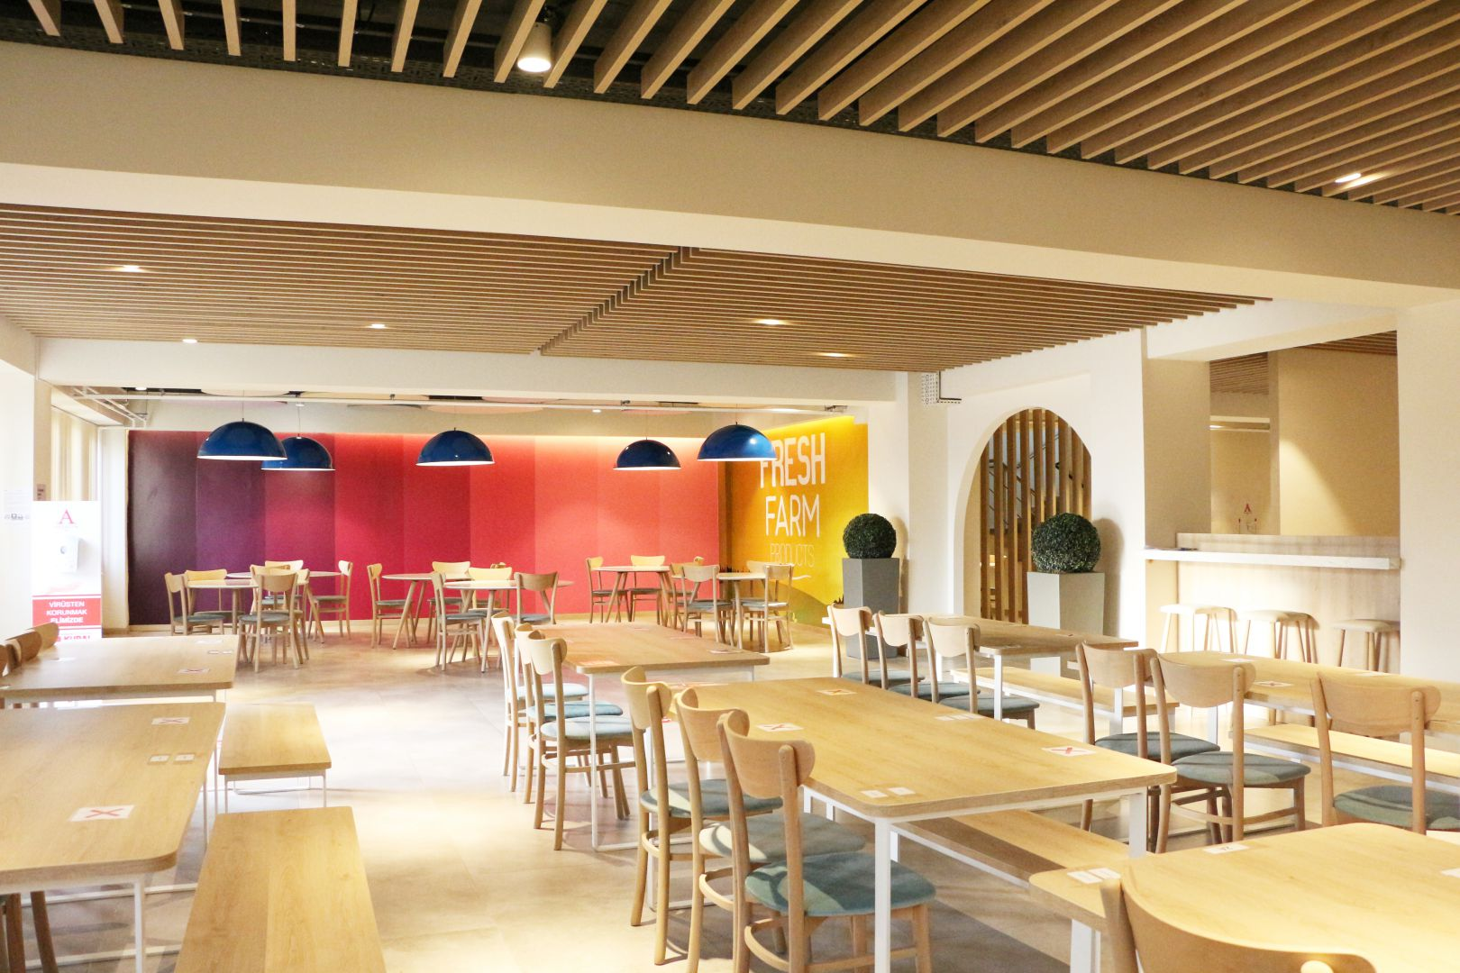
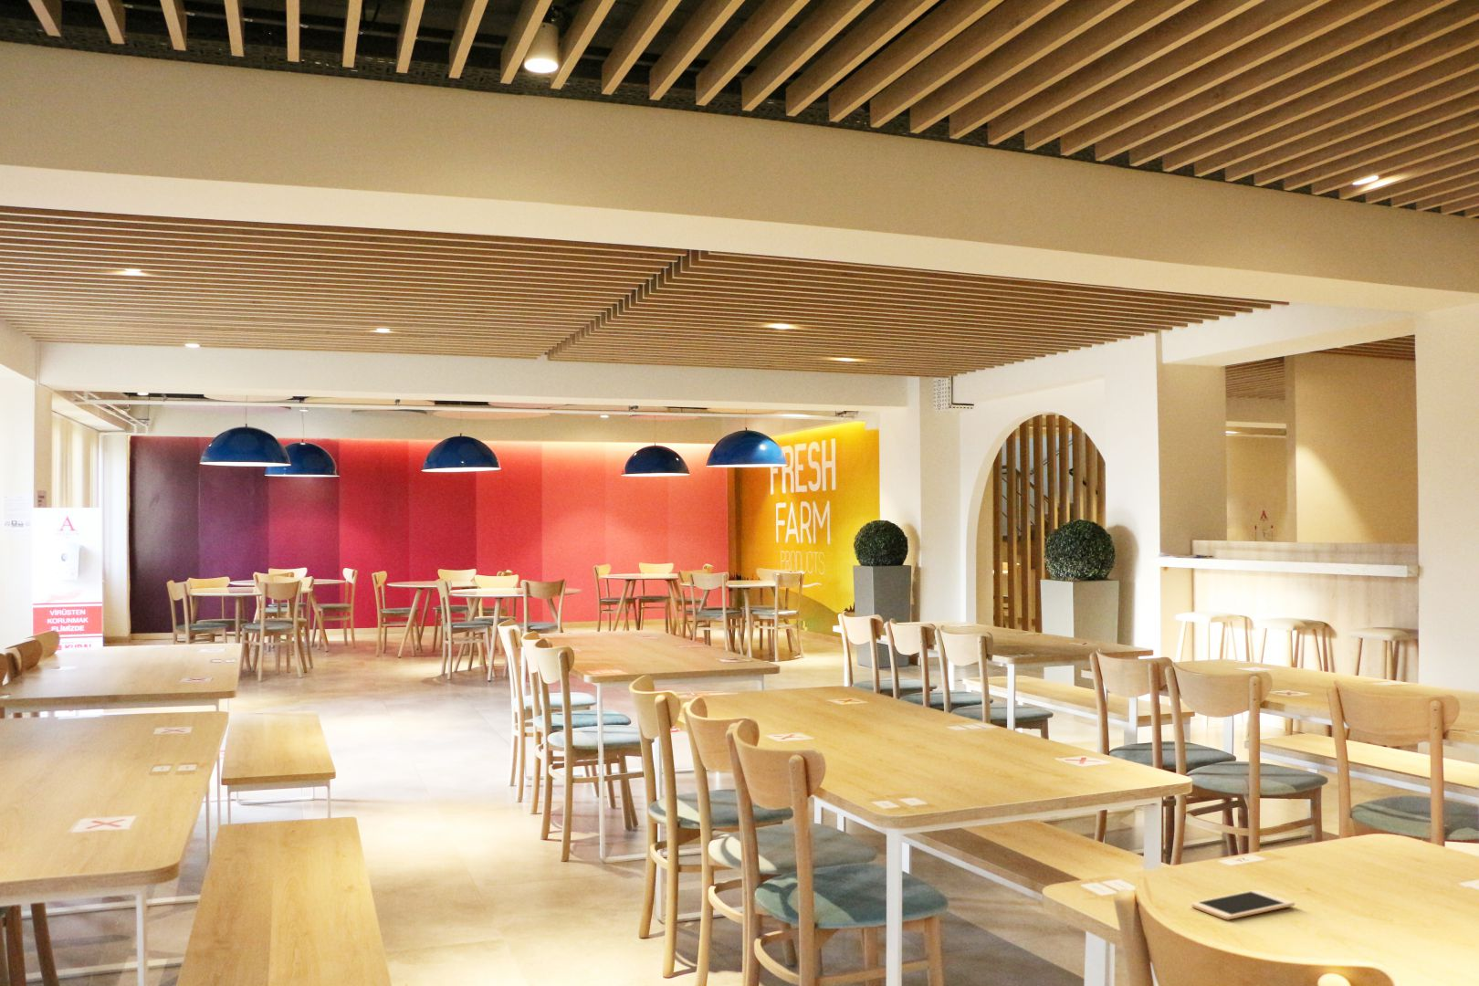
+ cell phone [1191,889,1295,921]
